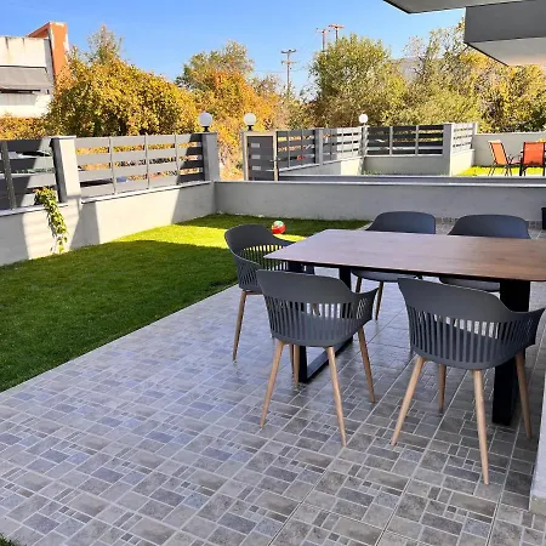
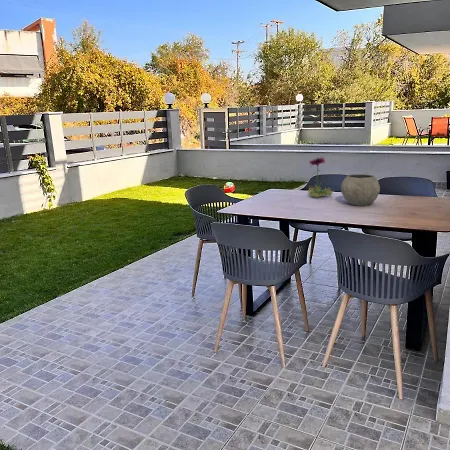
+ bowl [340,173,381,207]
+ flower [307,156,335,198]
